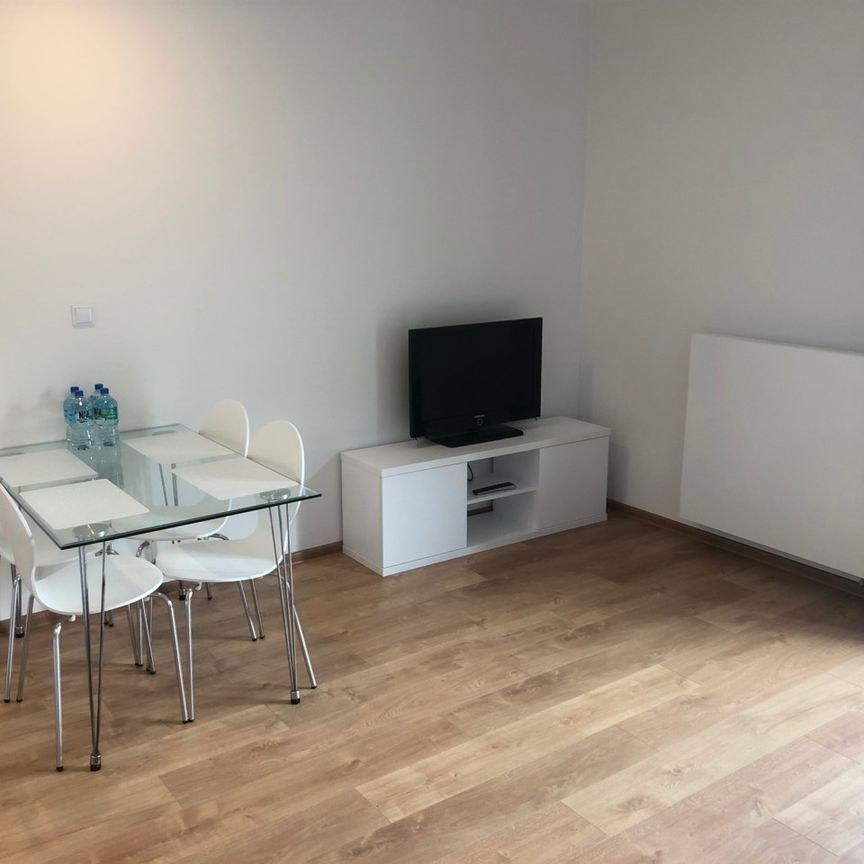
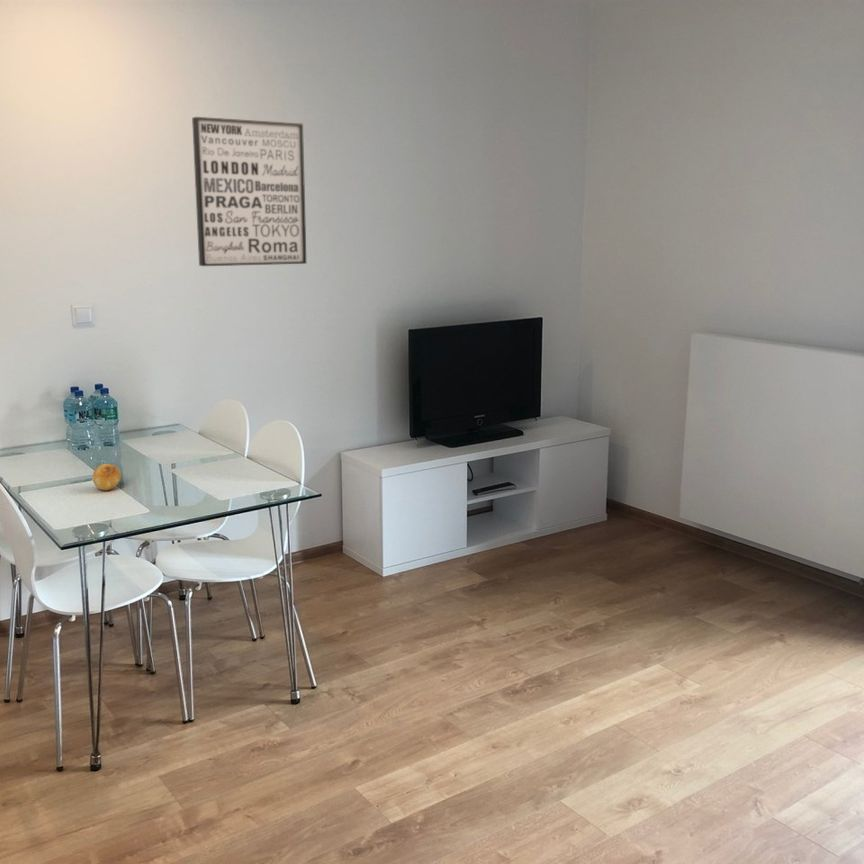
+ wall art [191,116,307,267]
+ fruit [92,463,122,491]
